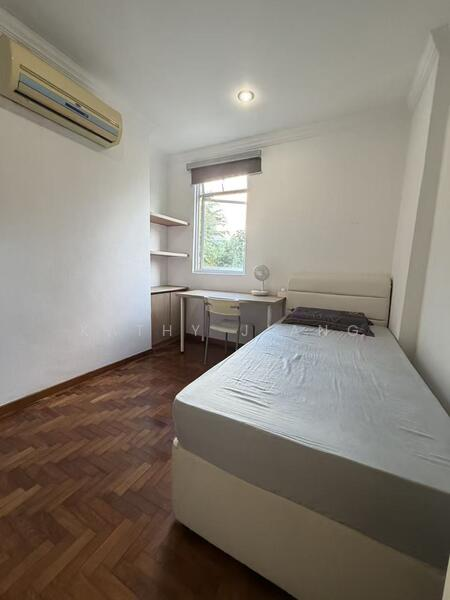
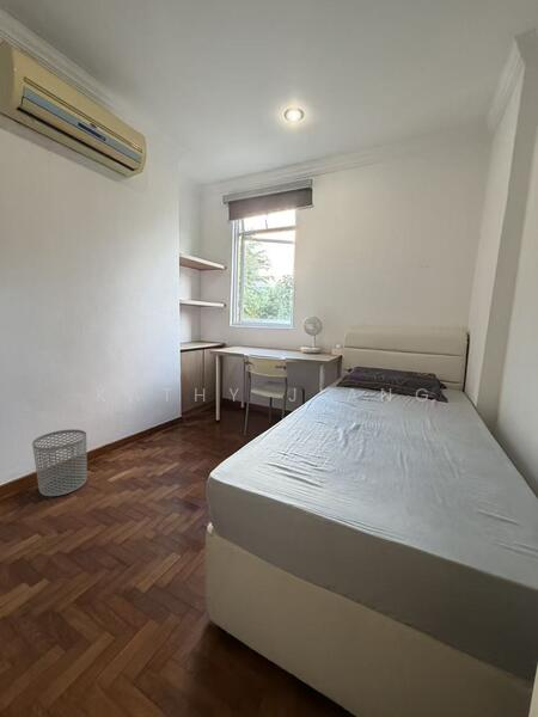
+ waste bin [31,428,88,497]
